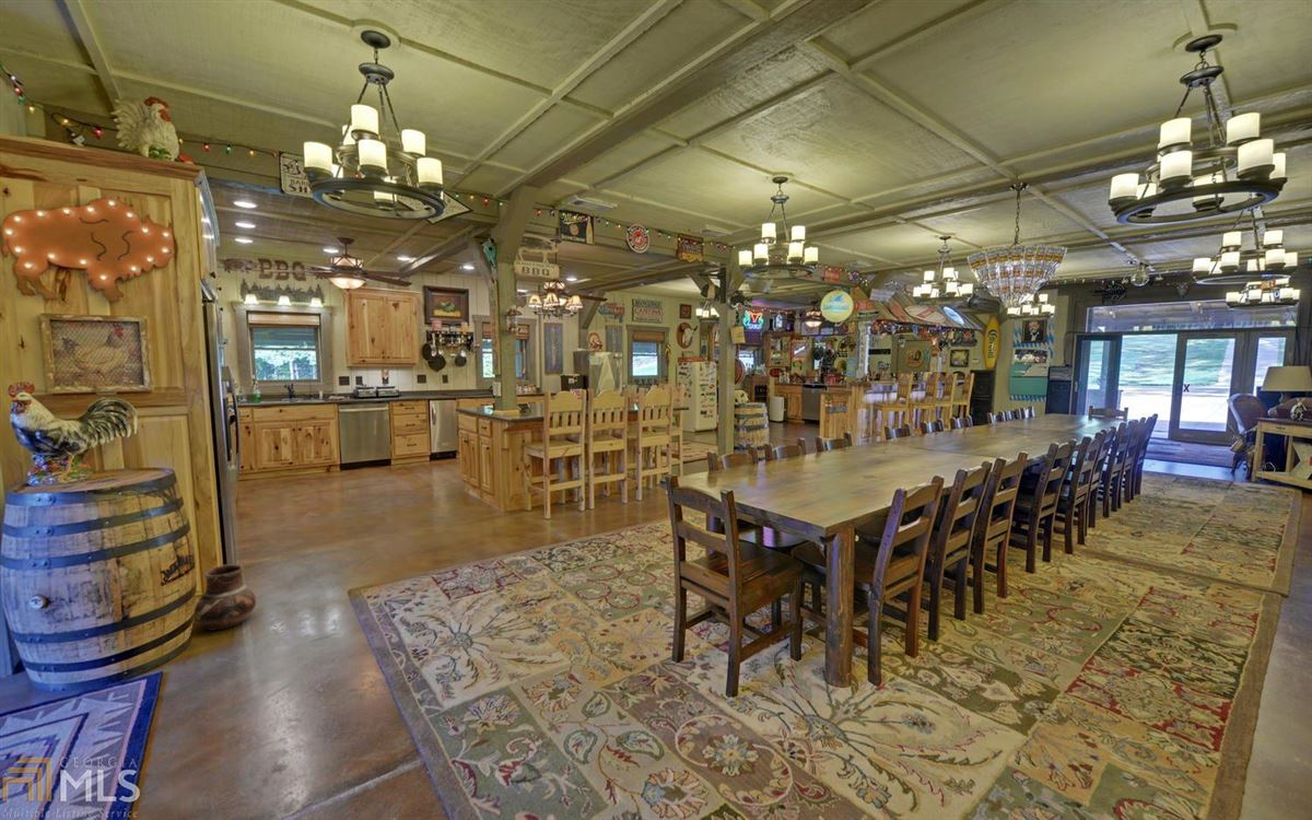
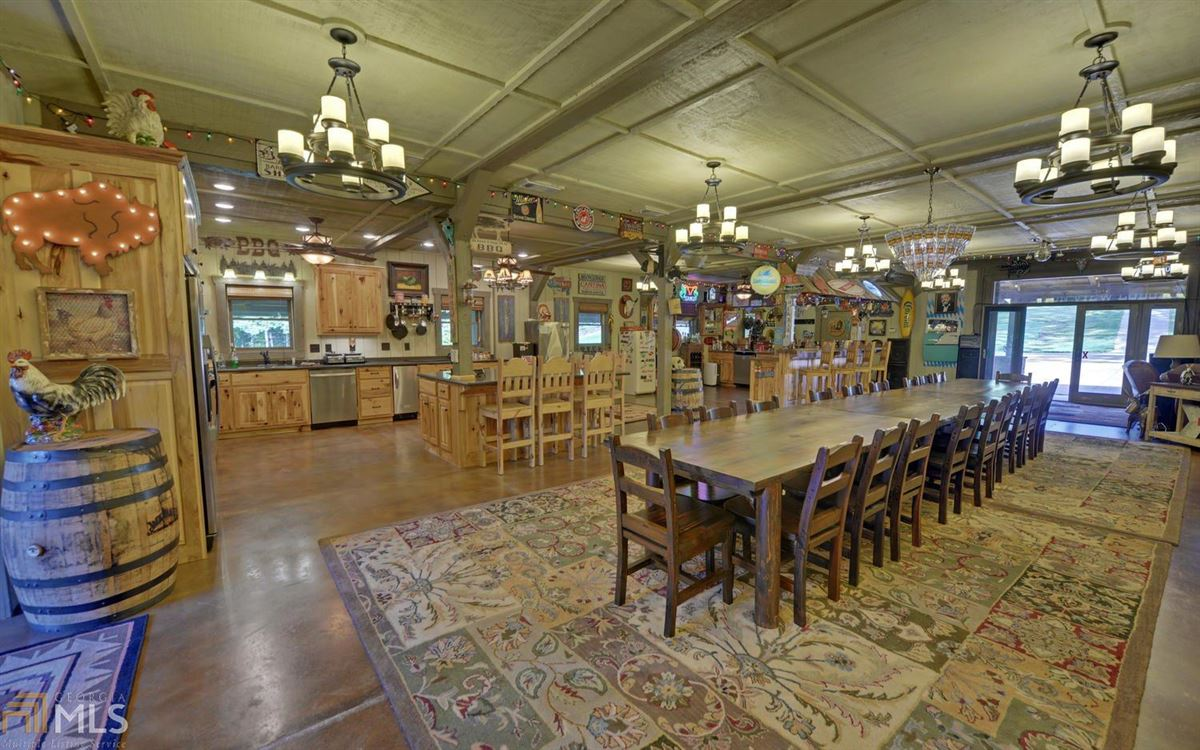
- ceramic pot [194,563,257,632]
